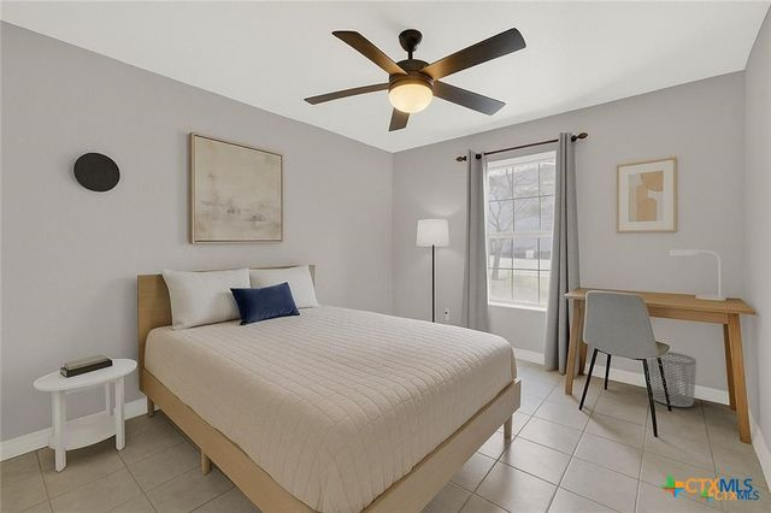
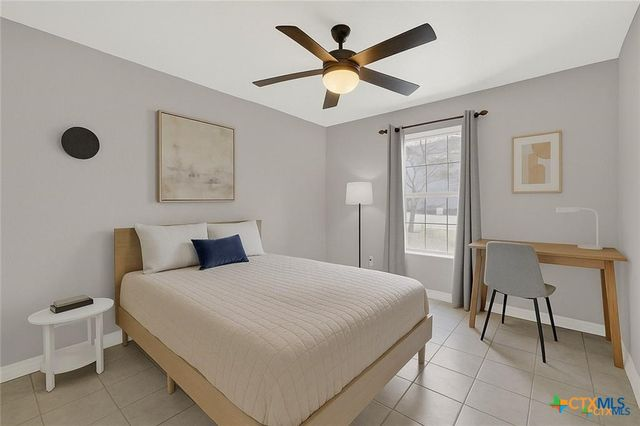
- waste bin [647,350,698,408]
